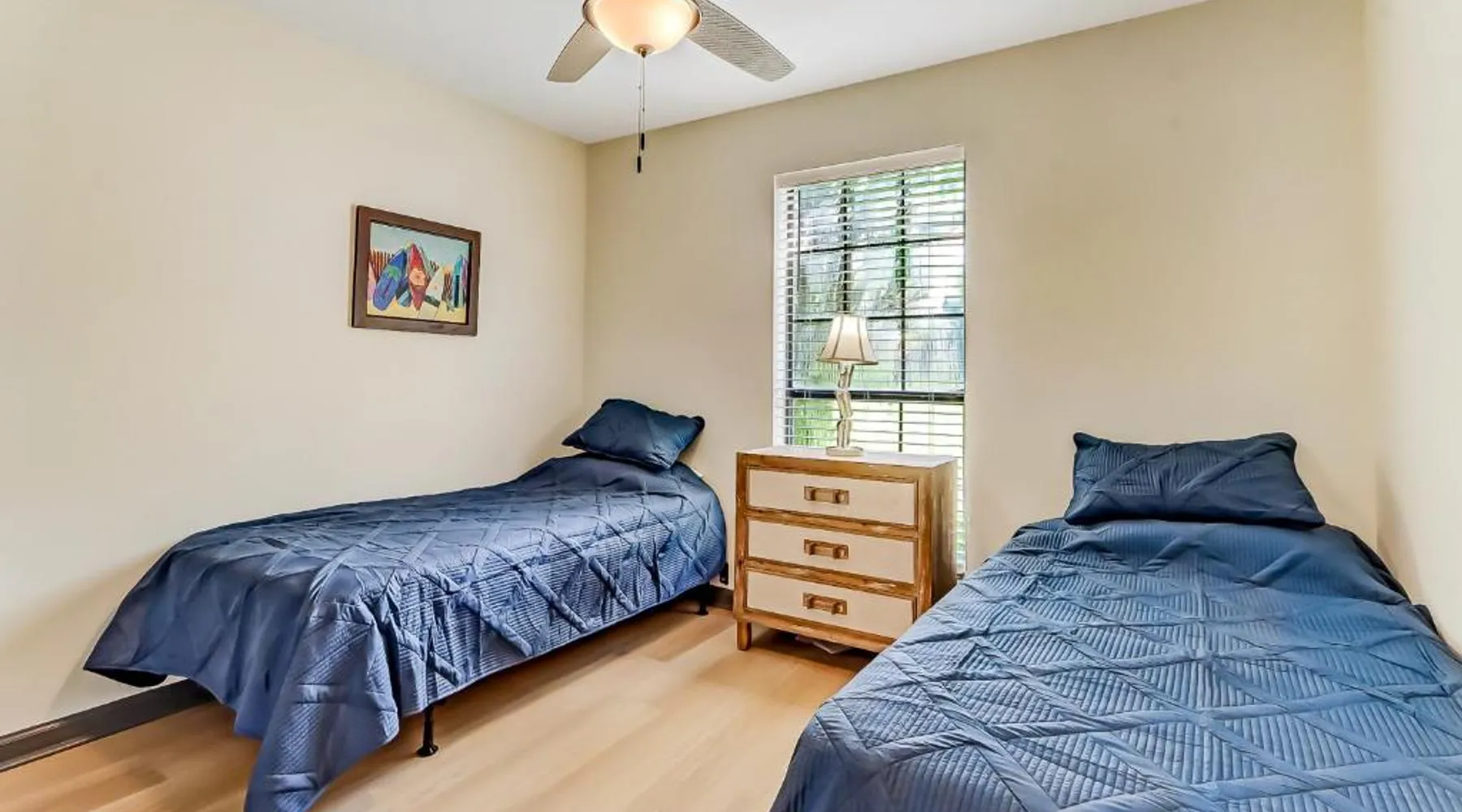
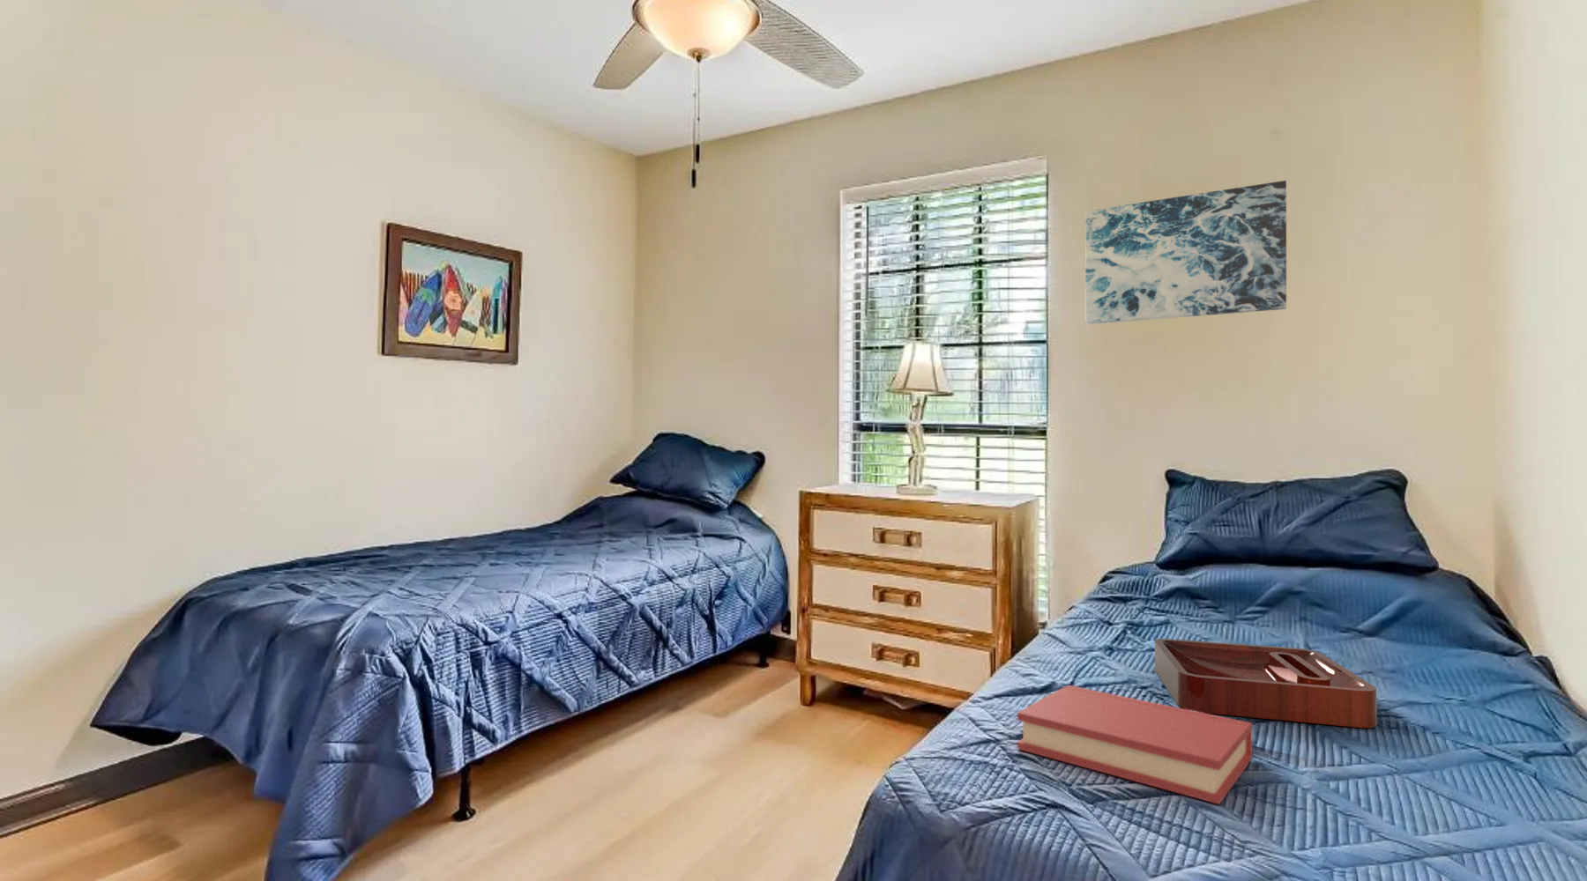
+ decorative tray [1154,638,1377,729]
+ hardback book [1016,685,1253,805]
+ wall art [1084,180,1287,325]
